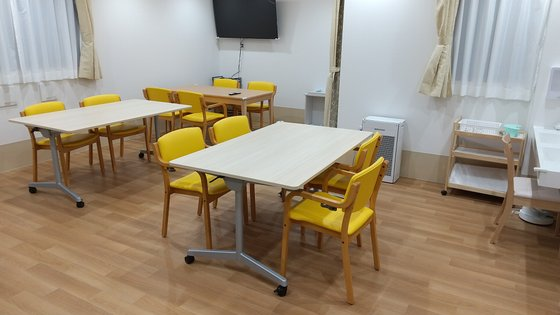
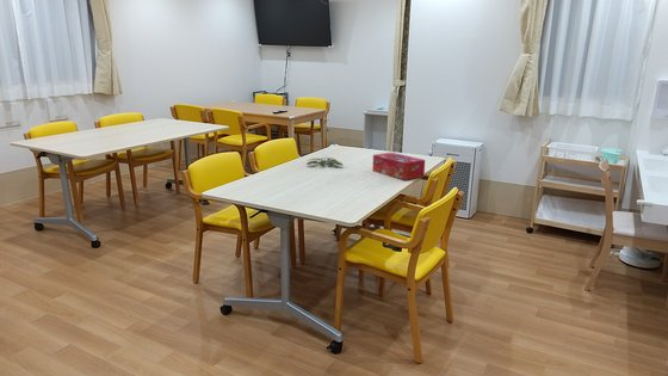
+ tissue box [371,152,426,181]
+ plant [305,117,344,167]
